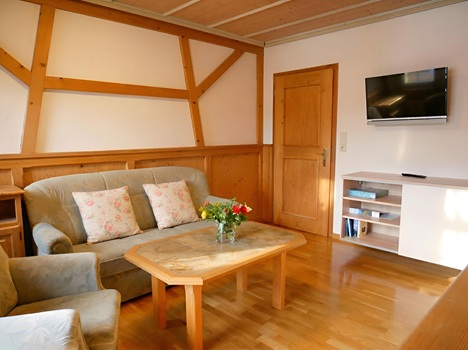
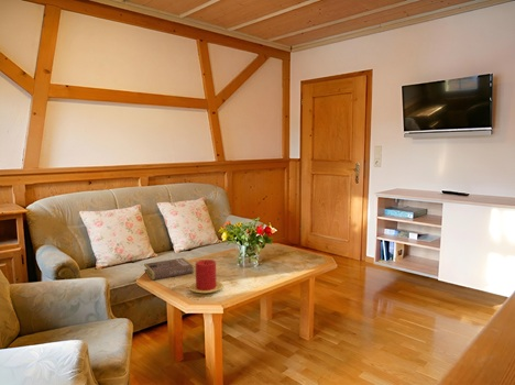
+ candle [188,258,224,294]
+ book [143,257,195,280]
